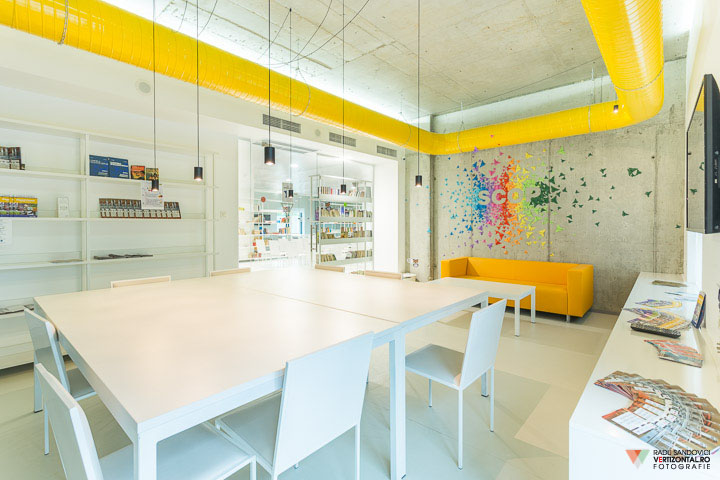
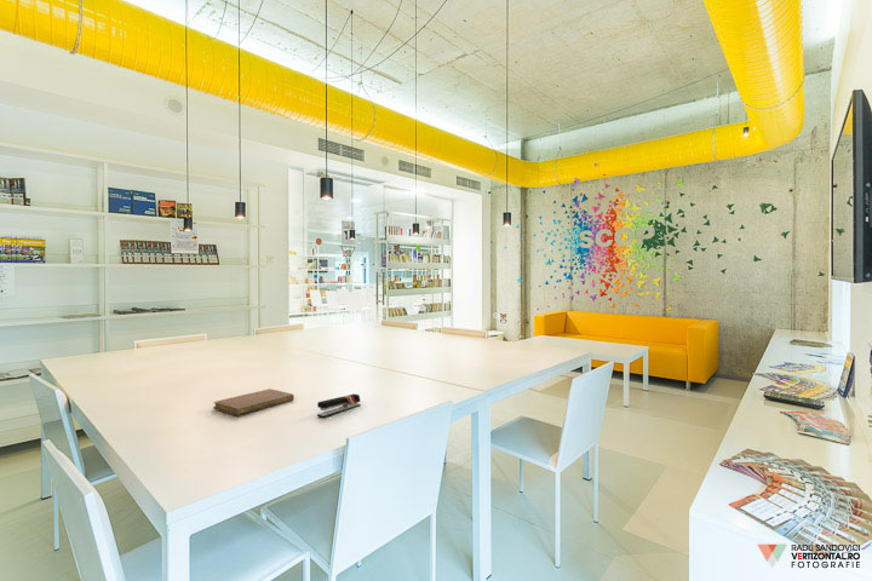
+ notebook [212,387,296,416]
+ stapler [316,393,362,419]
